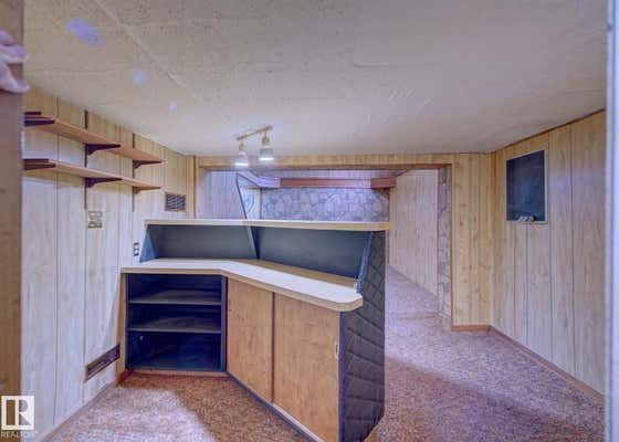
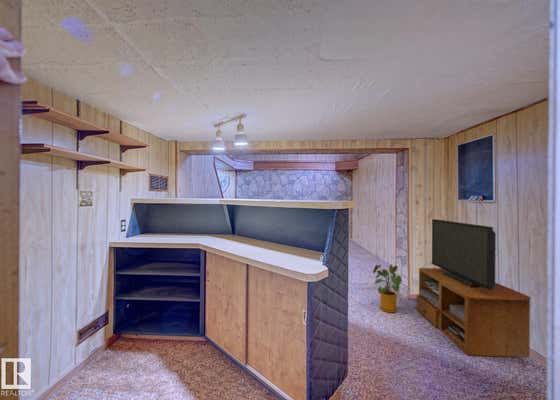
+ house plant [372,263,403,314]
+ tv stand [415,218,531,358]
